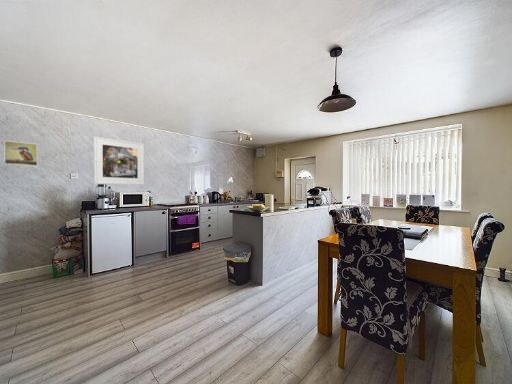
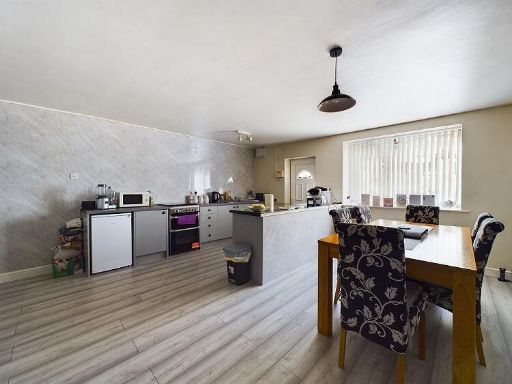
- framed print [93,136,145,185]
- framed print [3,140,38,167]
